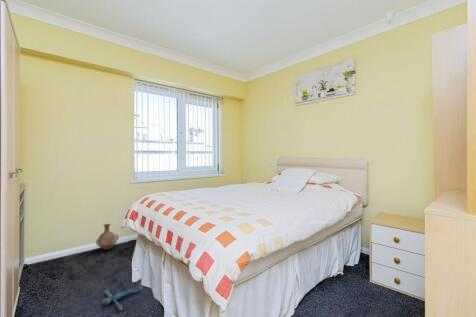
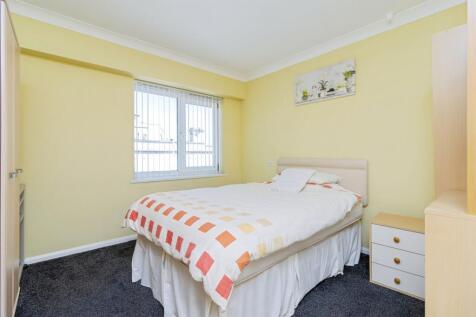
- plush toy [102,283,143,311]
- vase [95,223,119,251]
